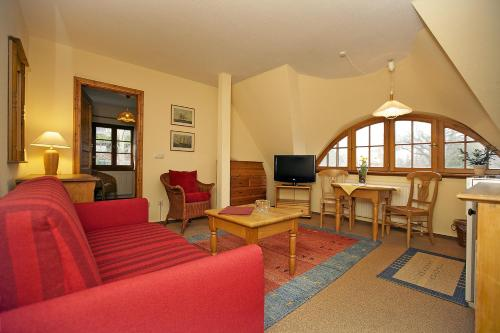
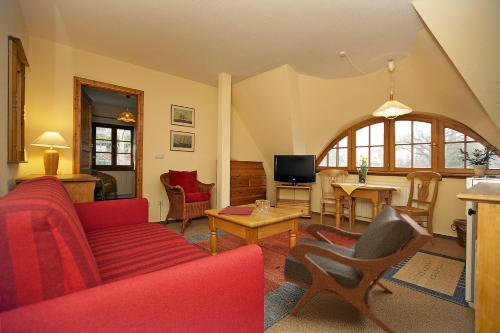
+ armchair [282,205,434,333]
